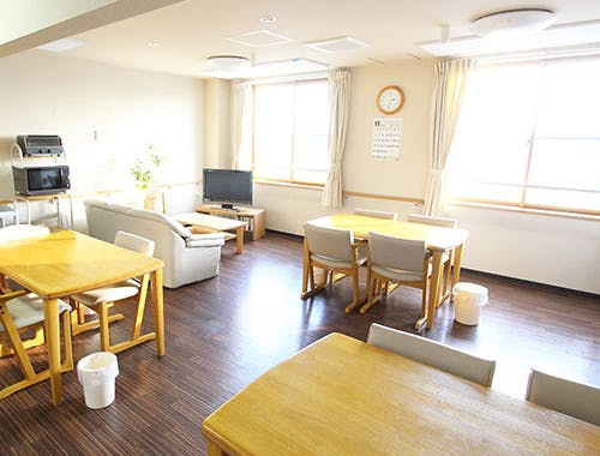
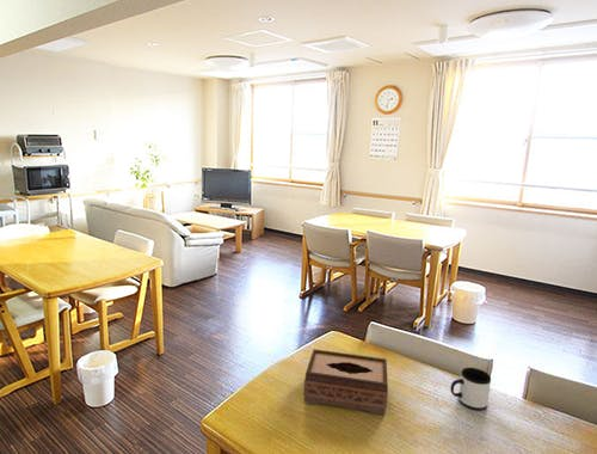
+ tissue box [302,348,389,416]
+ mug [449,367,492,411]
